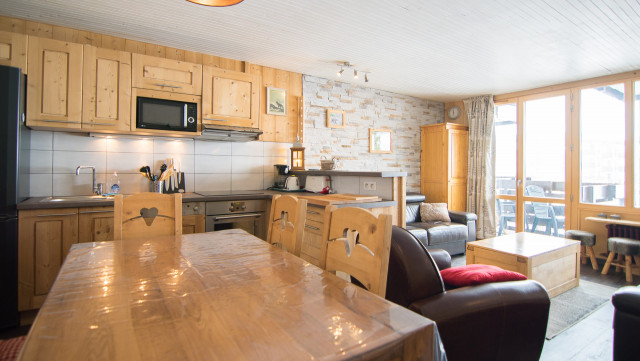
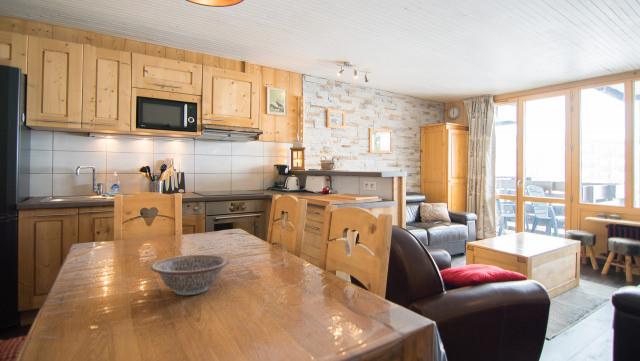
+ decorative bowl [150,254,230,296]
